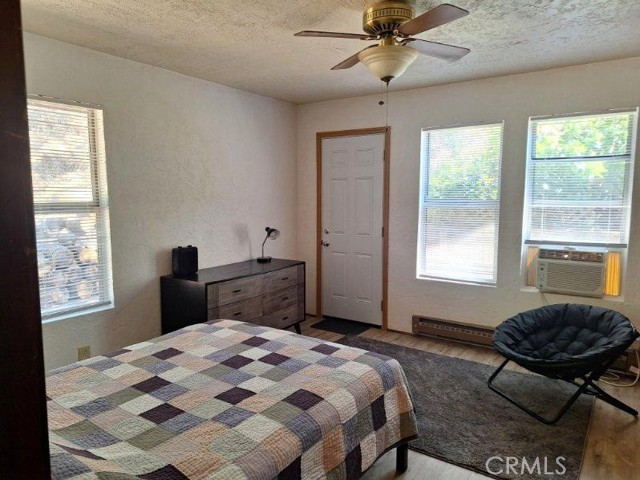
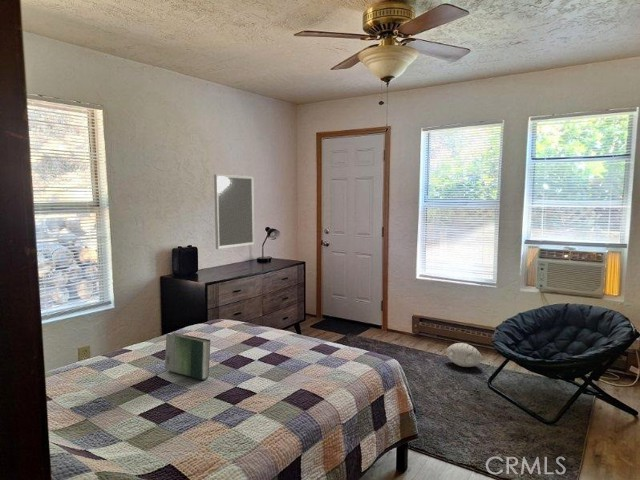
+ plush toy [444,342,484,368]
+ home mirror [213,173,256,250]
+ book [164,332,212,381]
